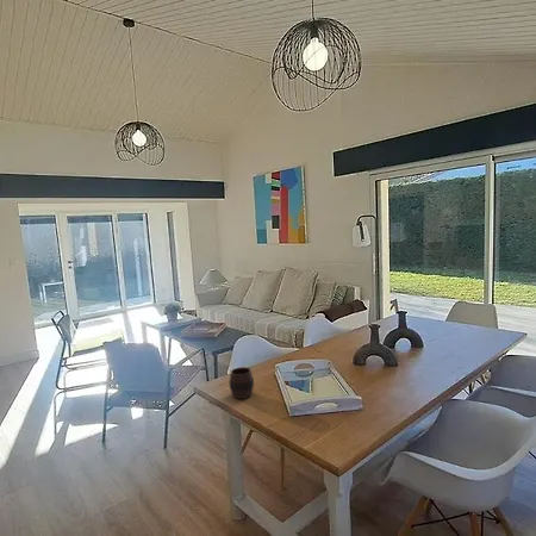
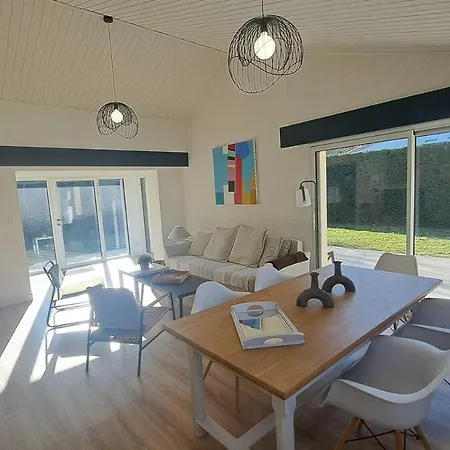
- cup [228,366,255,400]
